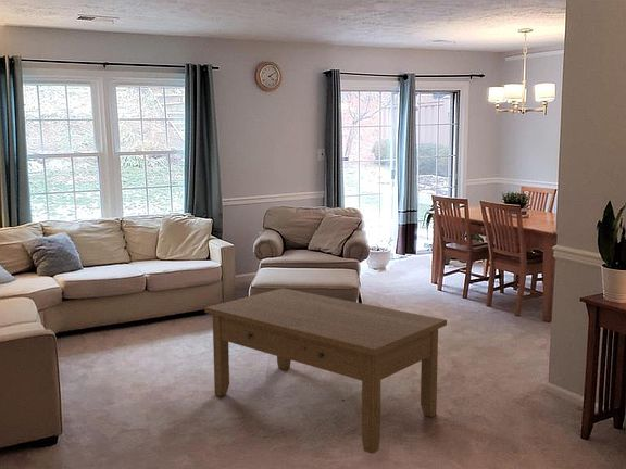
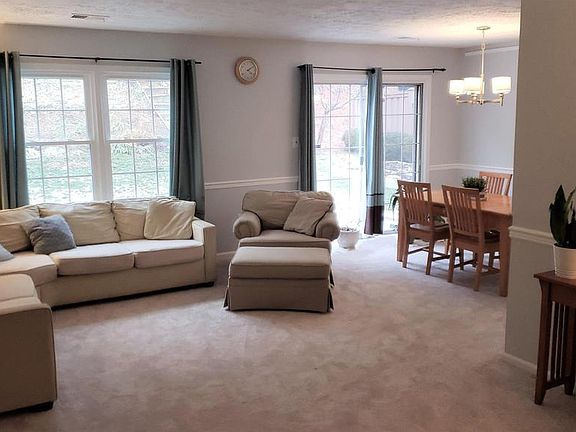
- coffee table [203,287,448,455]
